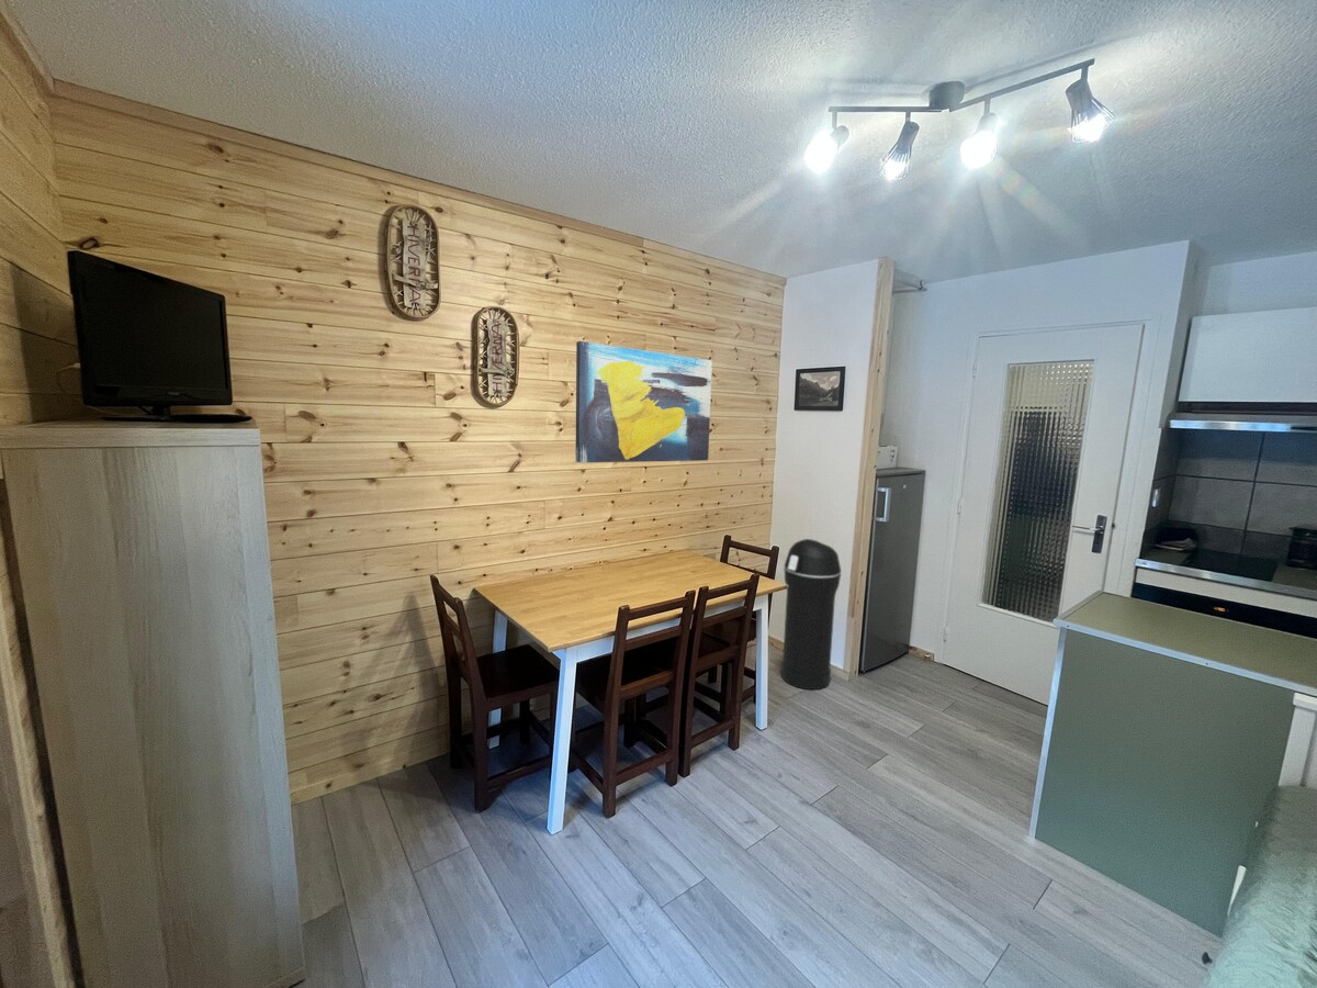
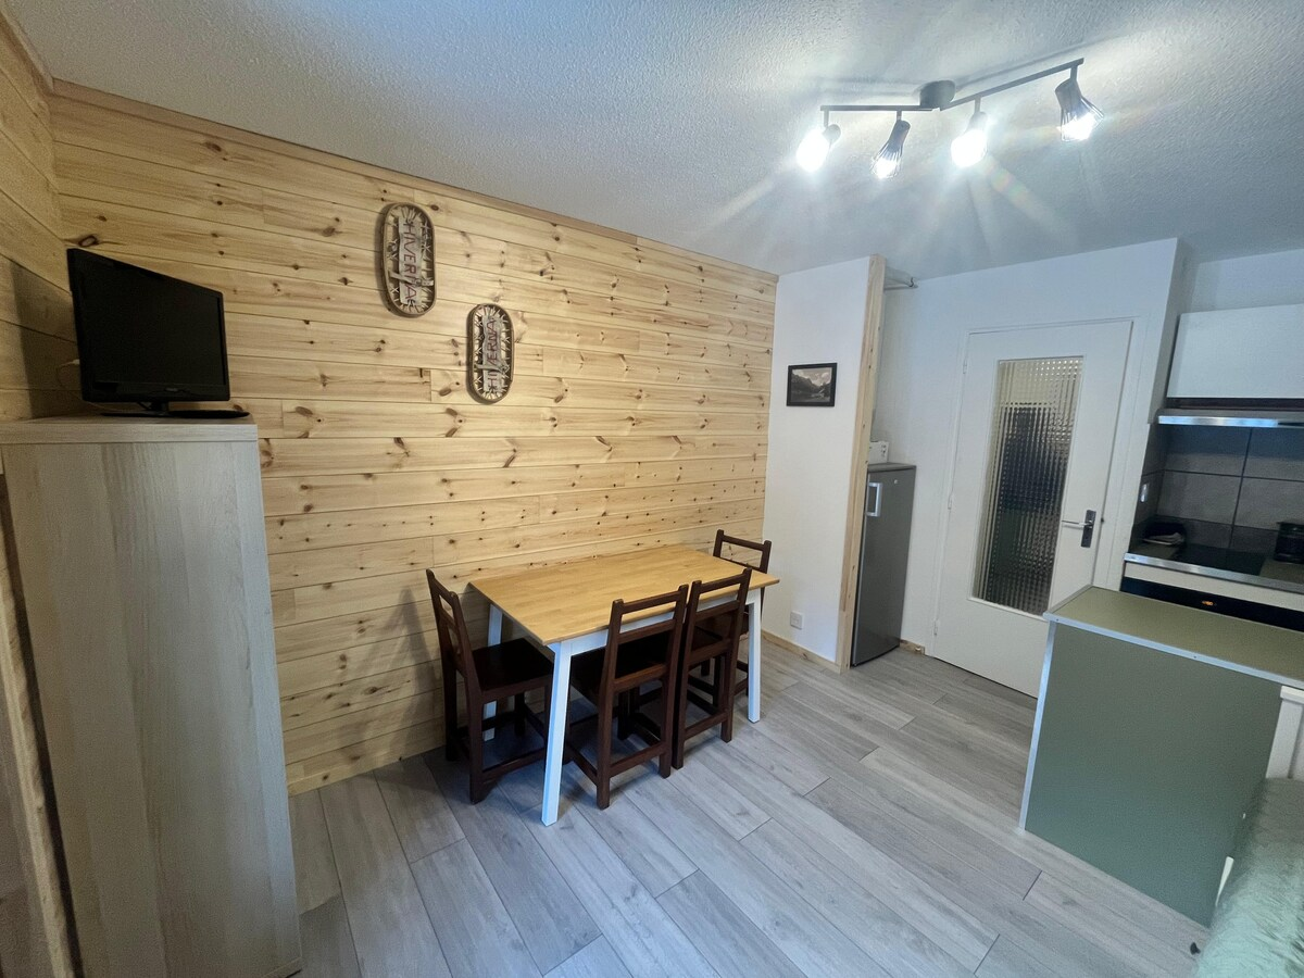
- trash can [780,538,843,691]
- wall art [575,340,713,463]
